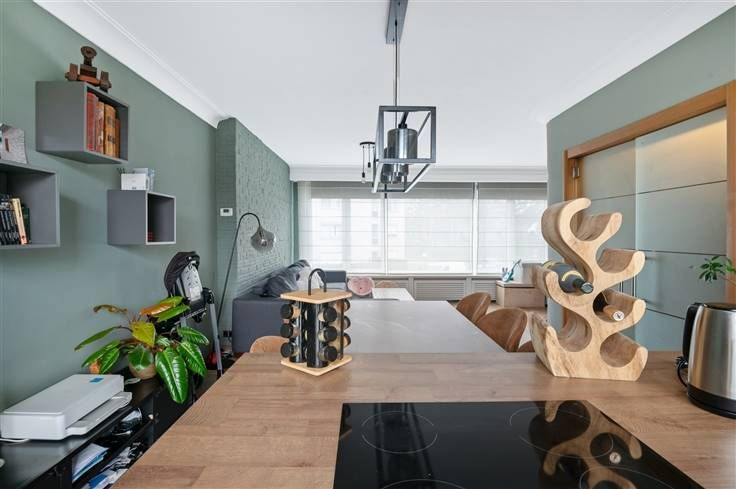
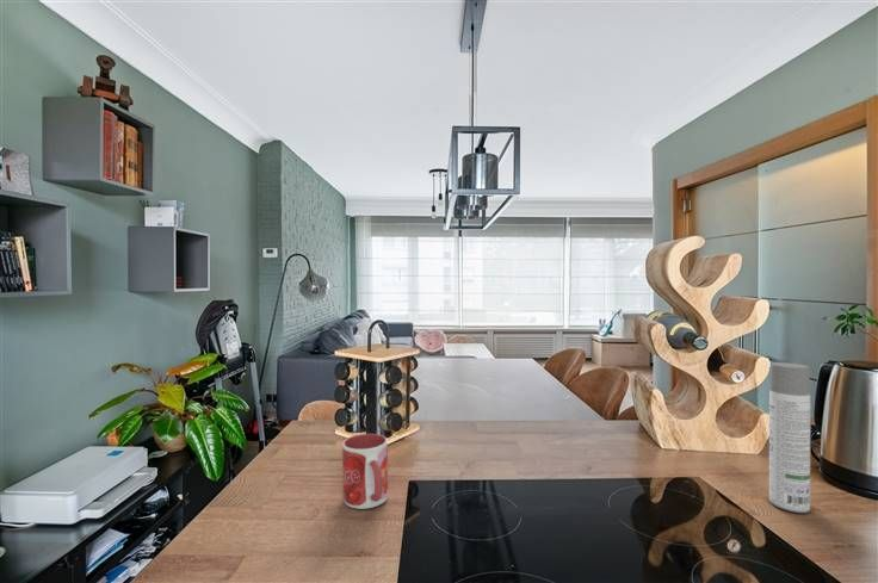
+ spray bottle [768,361,811,514]
+ mug [341,433,389,510]
